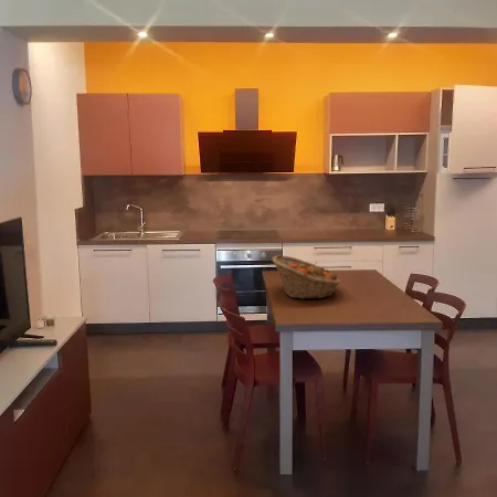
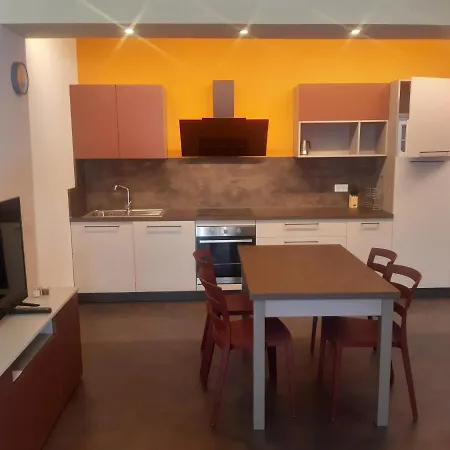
- fruit basket [271,254,341,300]
